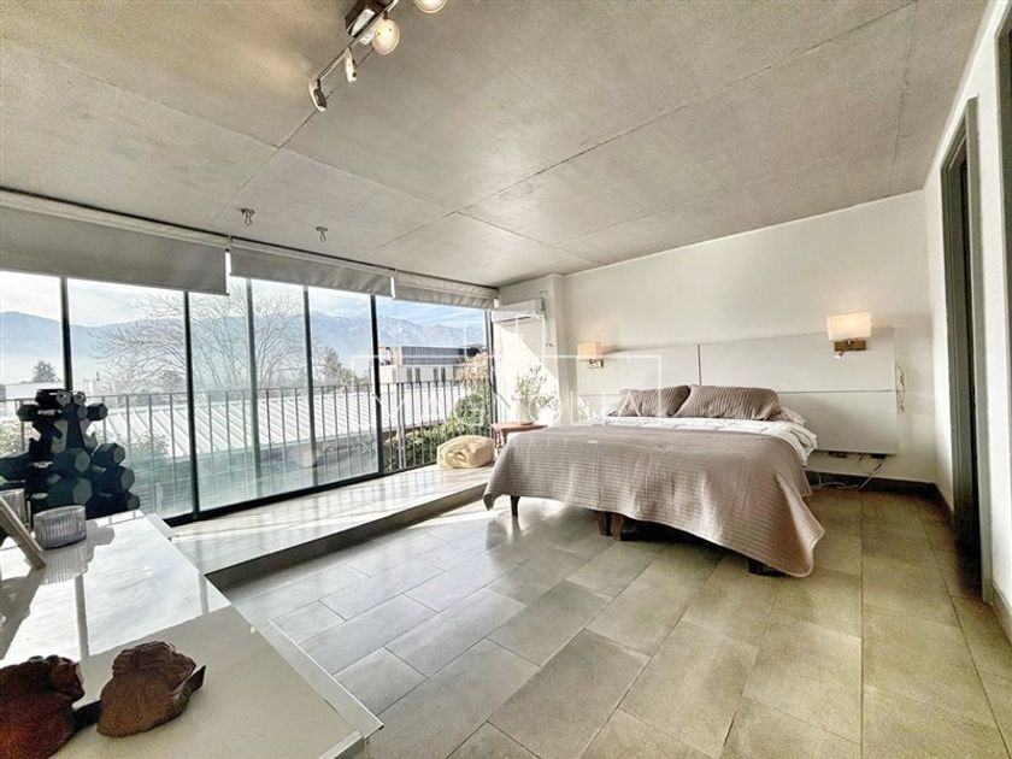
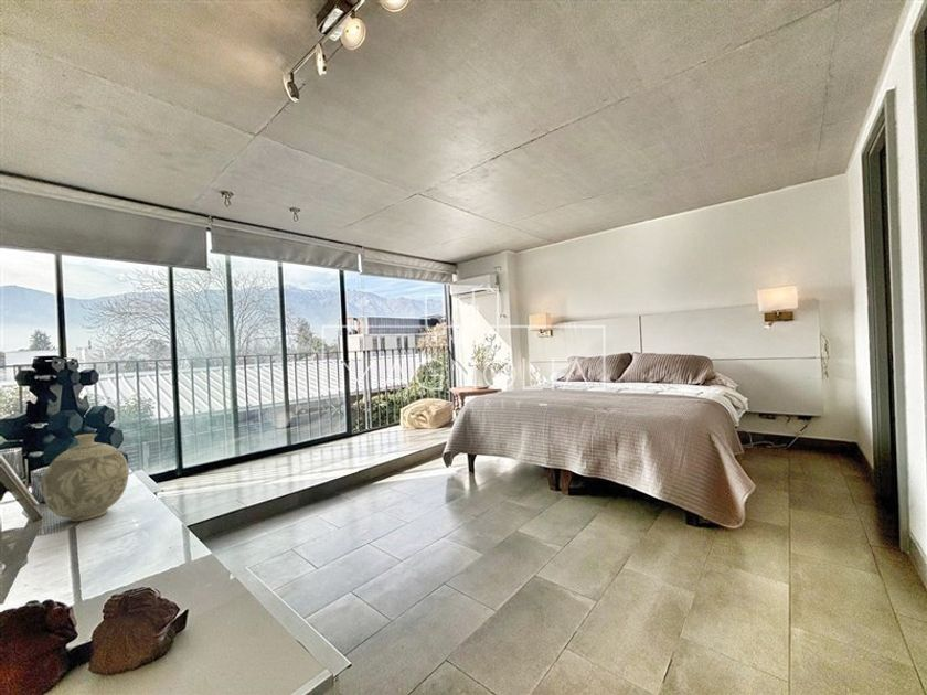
+ decorative vase [41,432,130,522]
